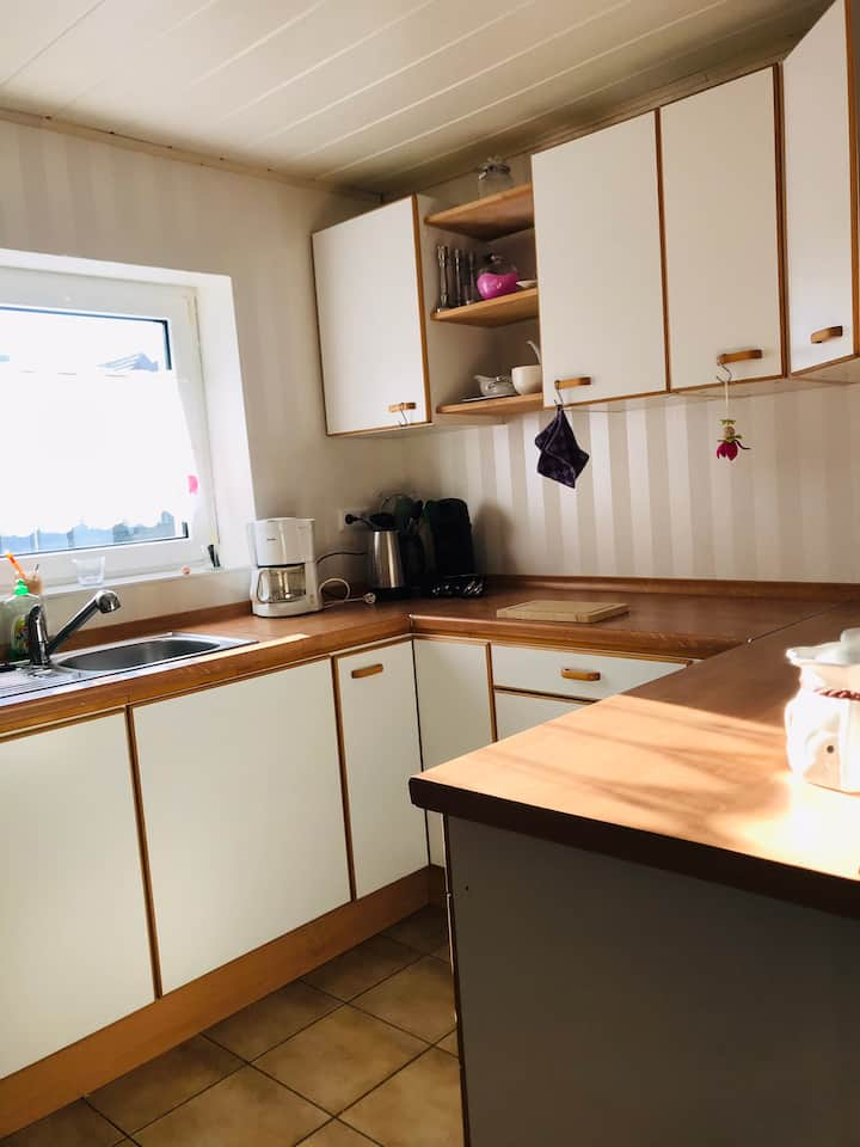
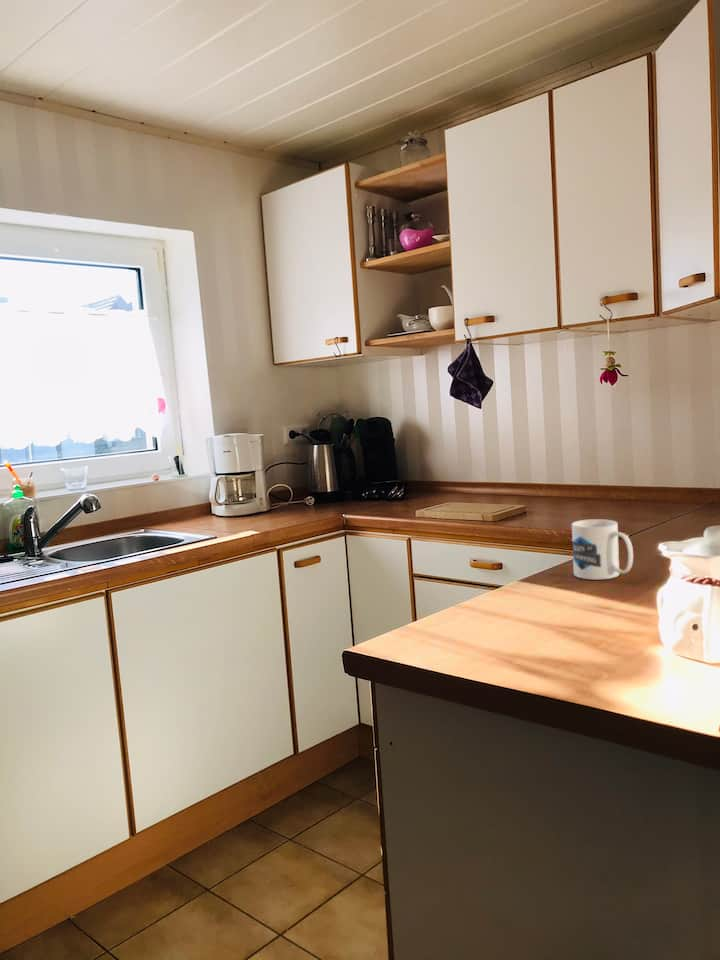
+ mug [571,518,634,581]
